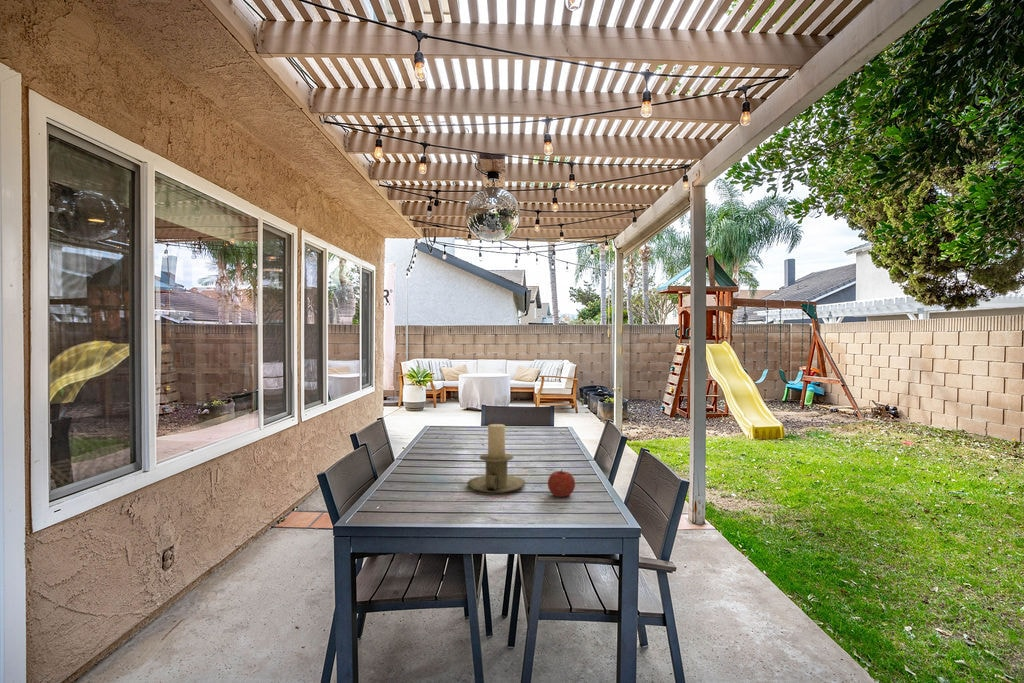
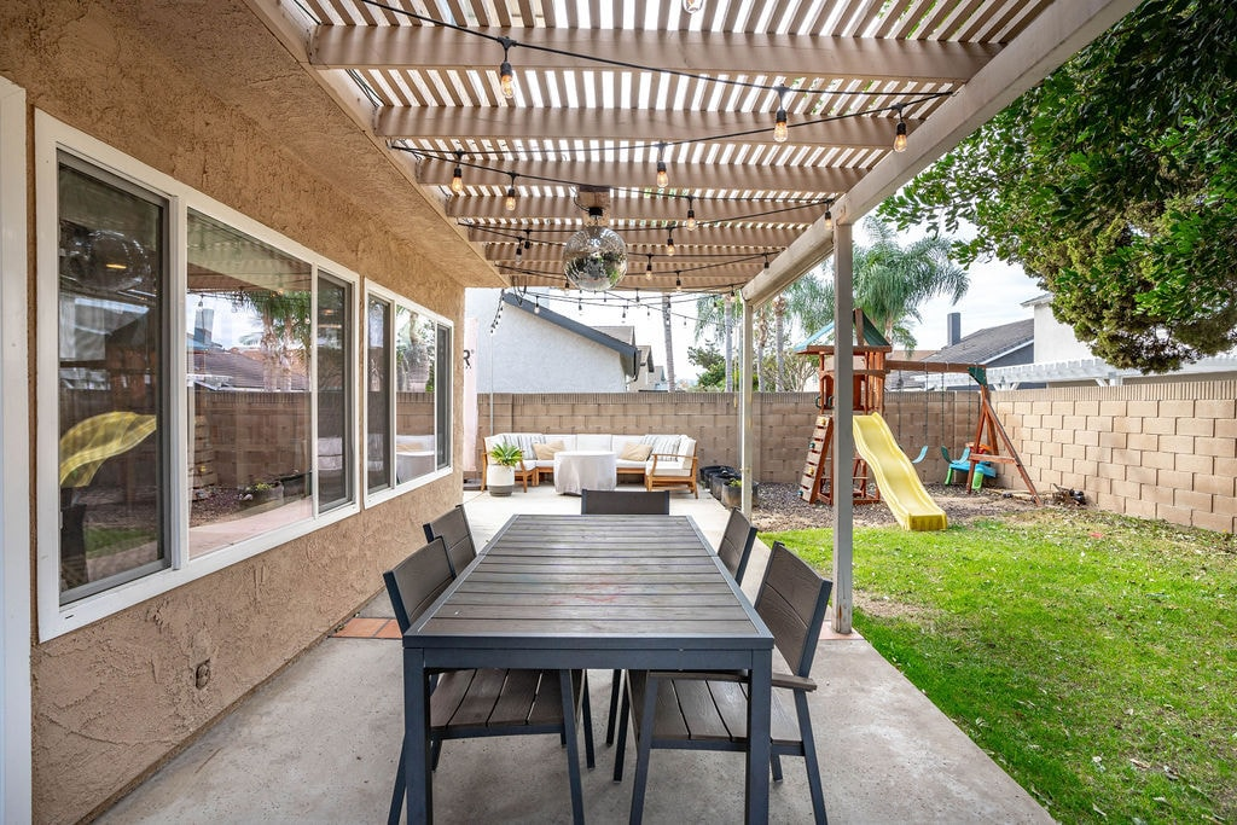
- fruit [547,468,576,498]
- candle holder [466,423,527,494]
